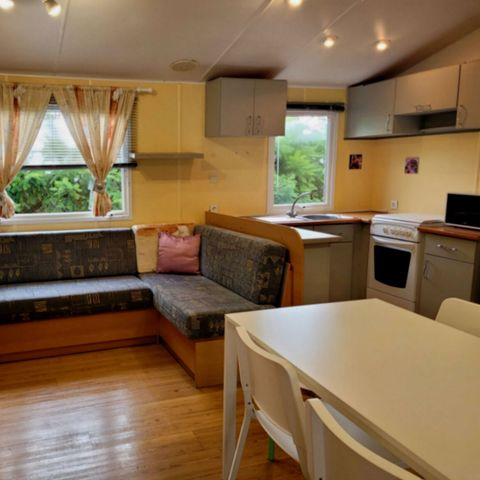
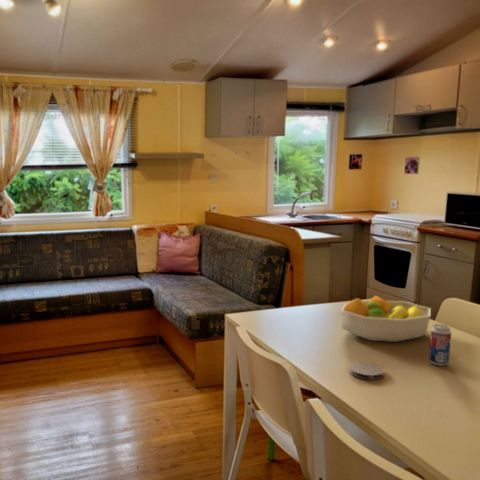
+ beverage can [428,323,452,367]
+ fruit bowl [339,295,432,343]
+ coaster [349,361,385,381]
